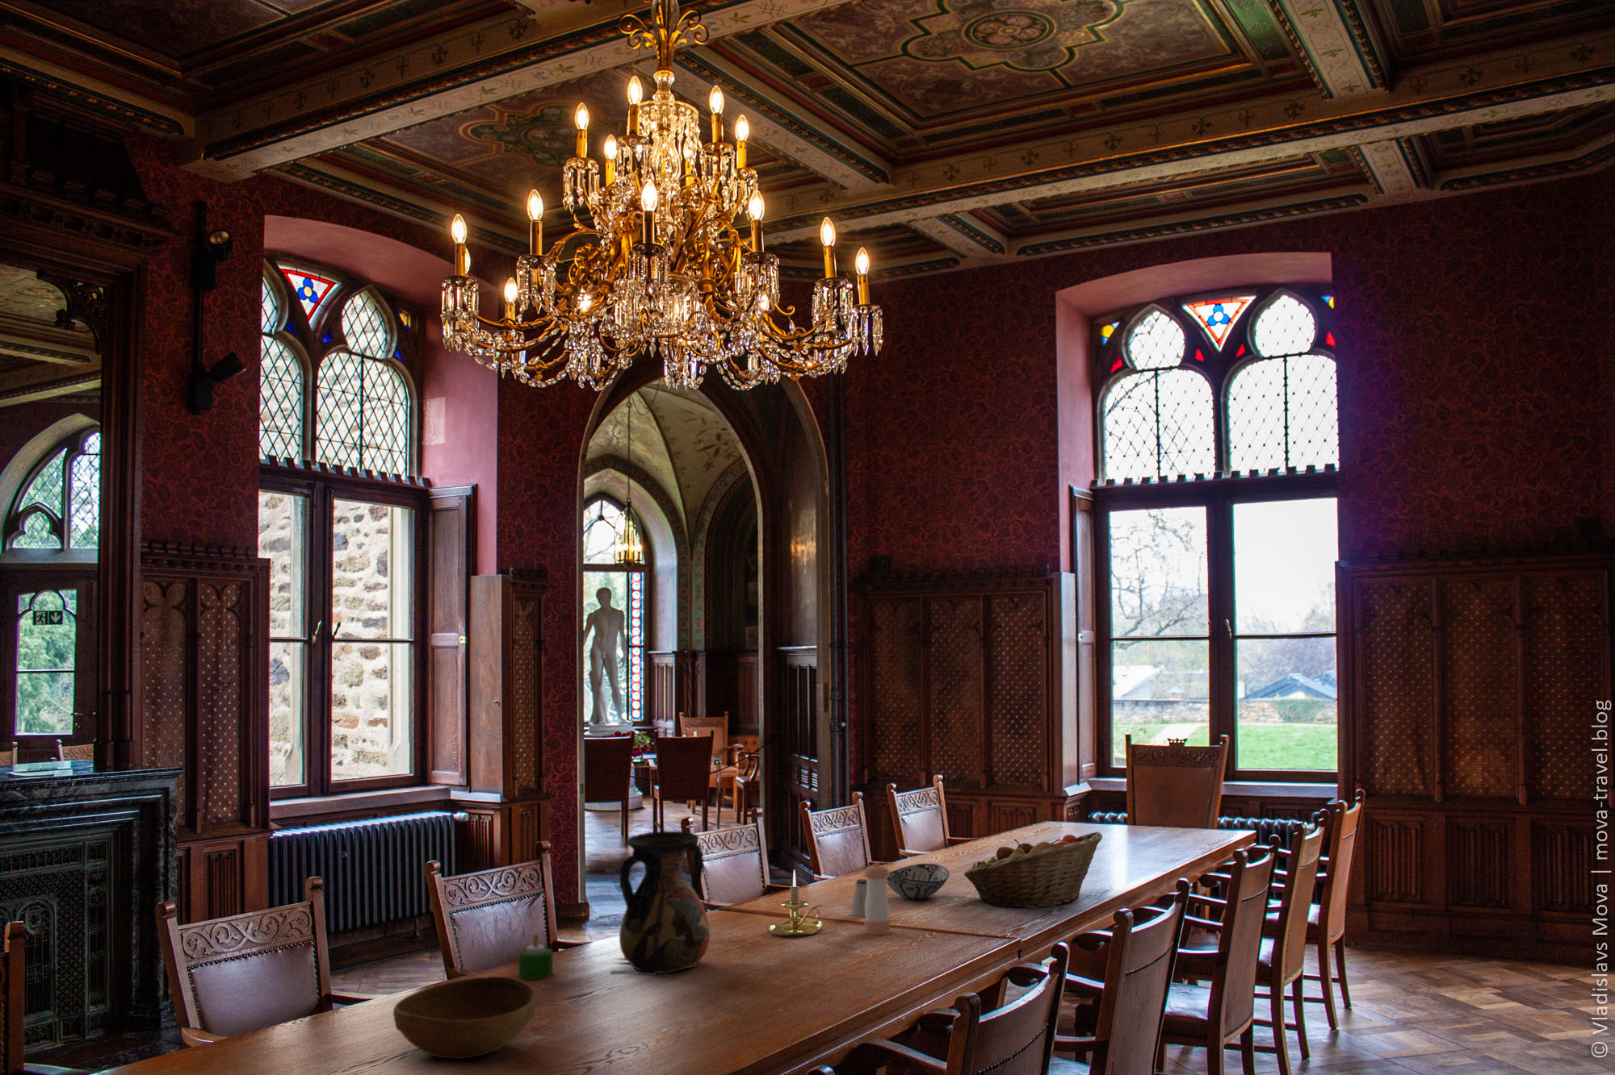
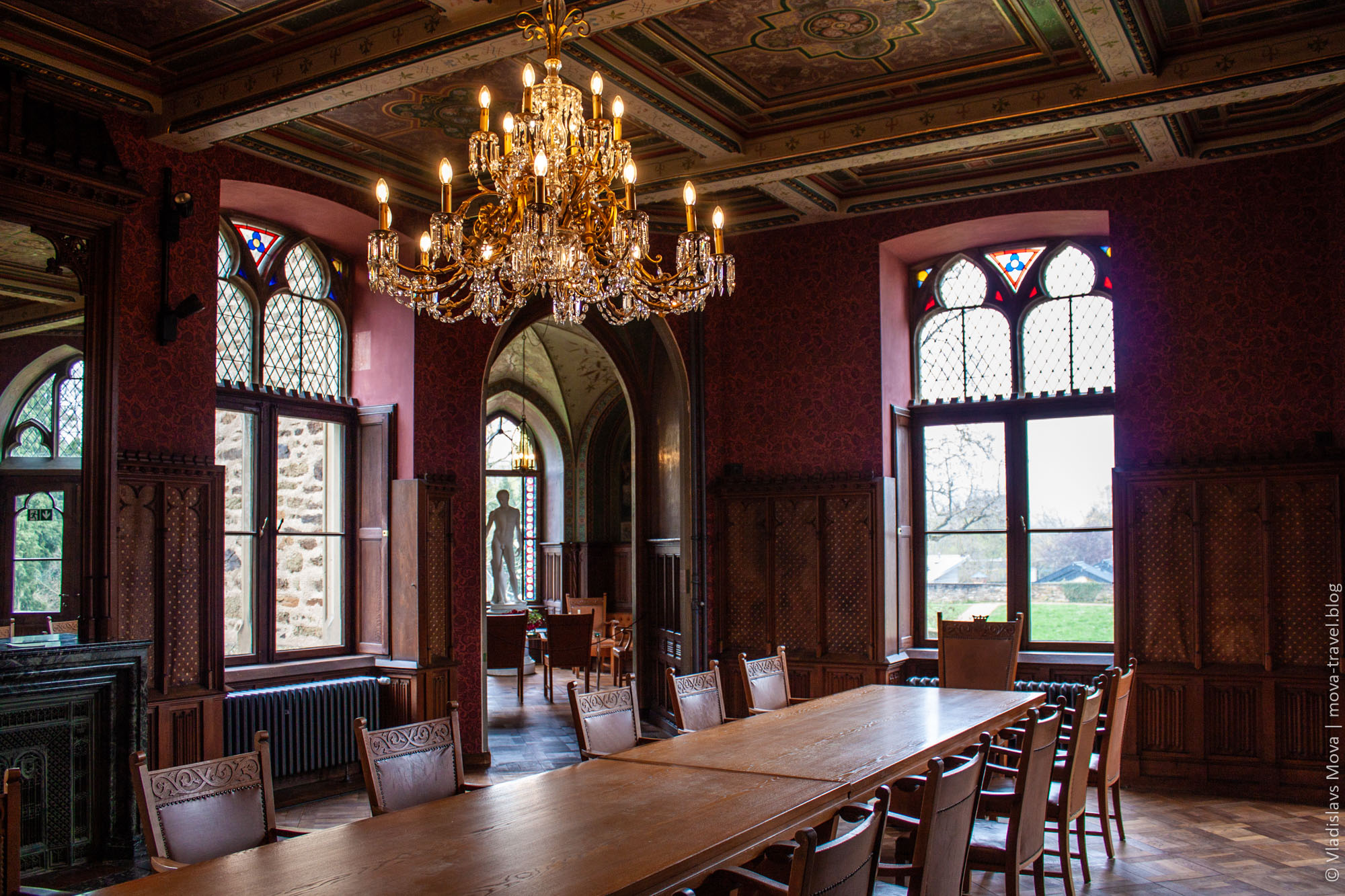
- pepper shaker [863,863,891,936]
- bowl [393,975,538,1059]
- candle [518,933,554,980]
- candle holder [766,870,824,938]
- decorative bowl [886,863,951,900]
- fruit basket [963,831,1103,909]
- vase [610,830,711,975]
- saltshaker [850,878,867,918]
